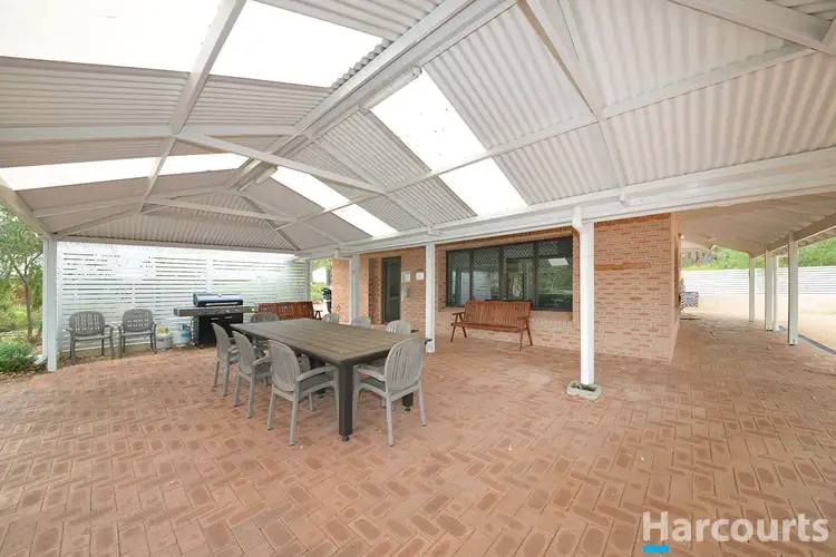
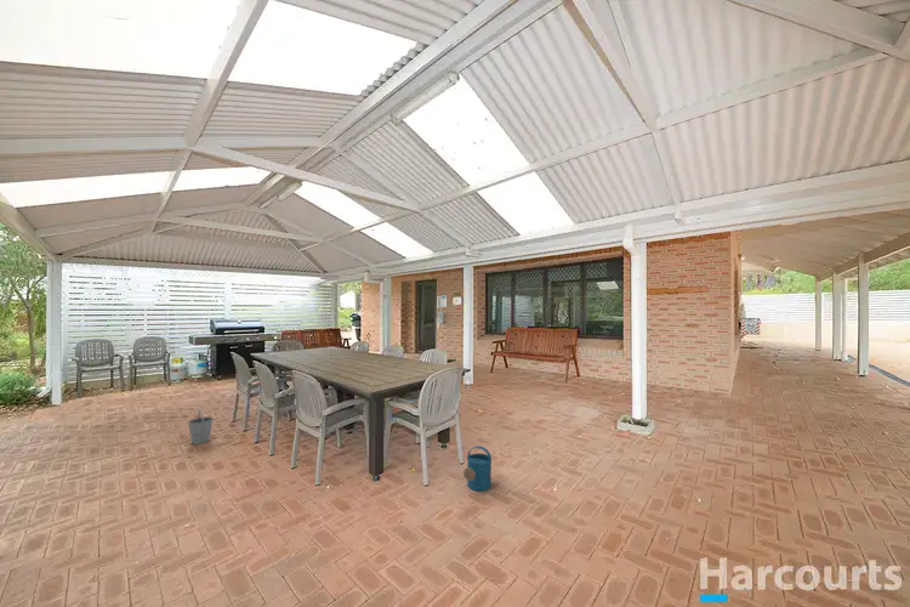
+ watering can [462,446,493,492]
+ bucket [187,408,215,446]
